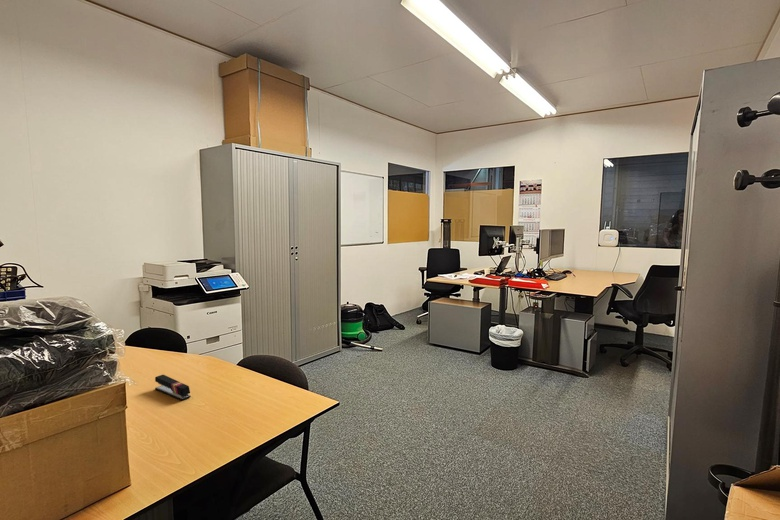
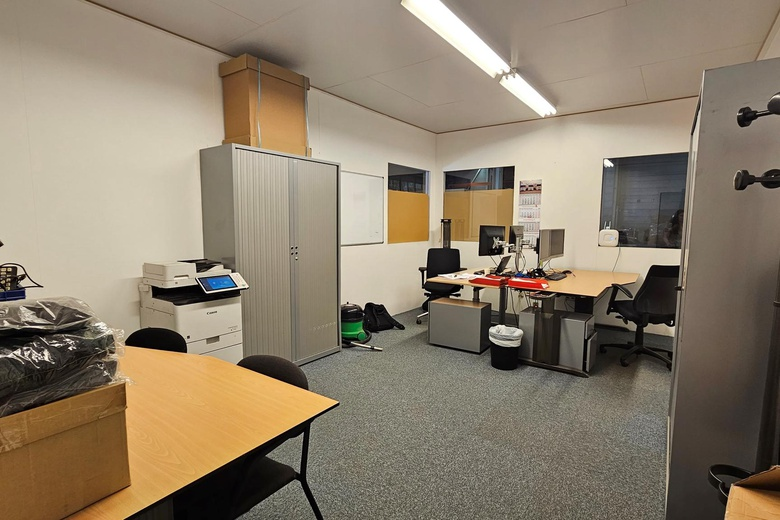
- stapler [154,374,192,401]
